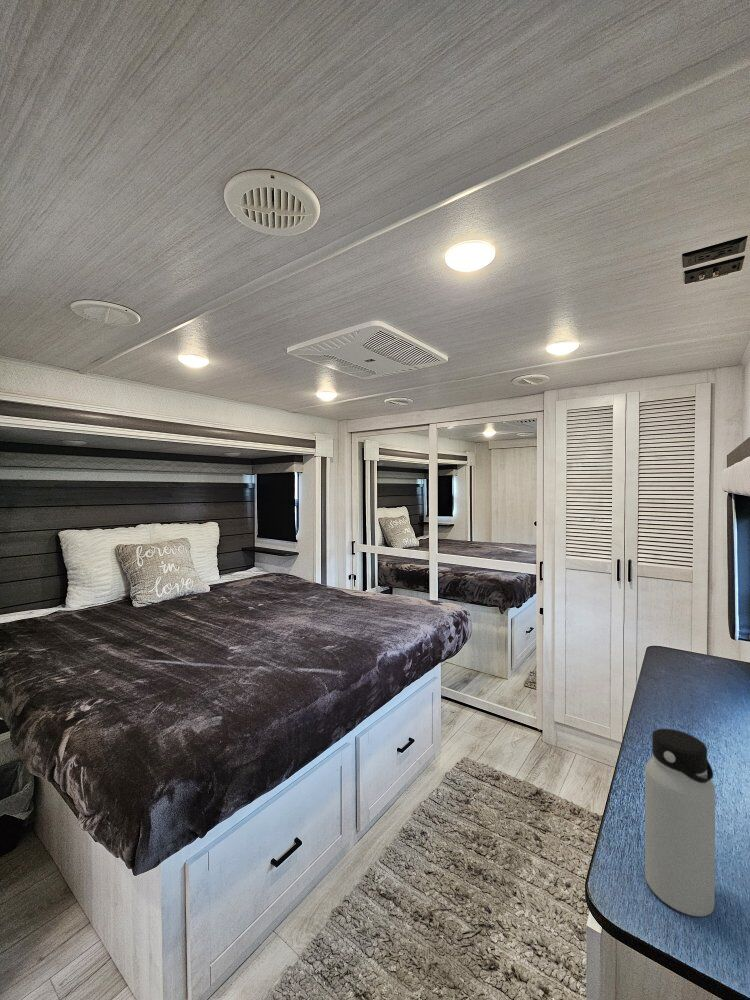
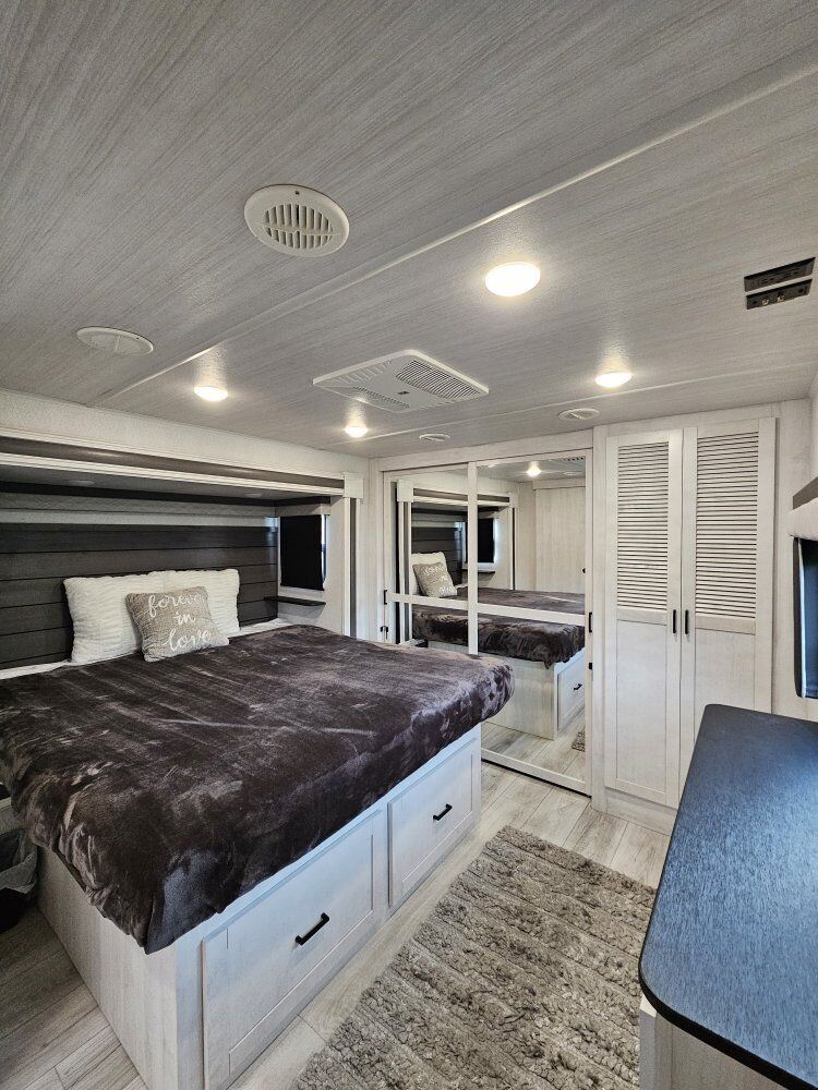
- water bottle [644,728,716,918]
